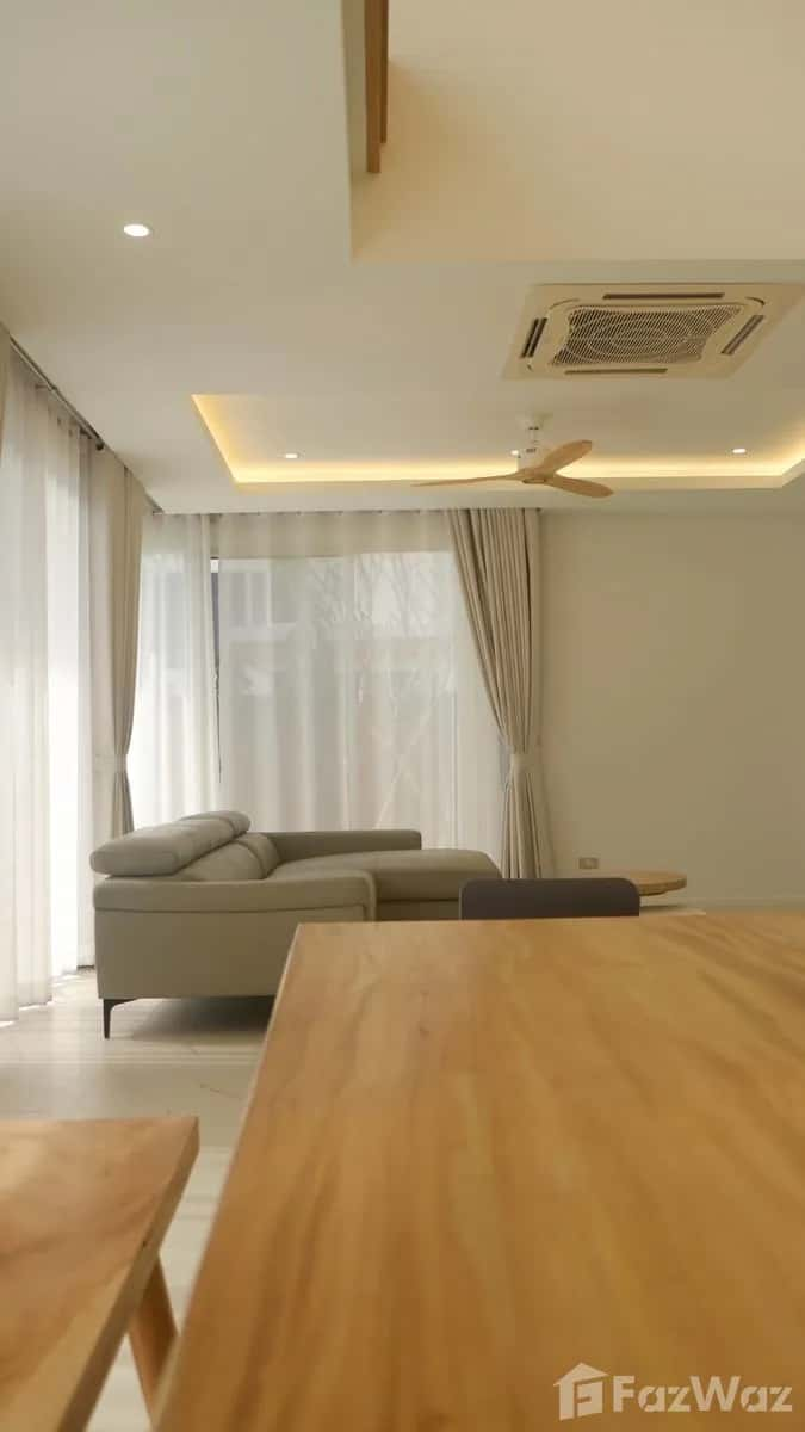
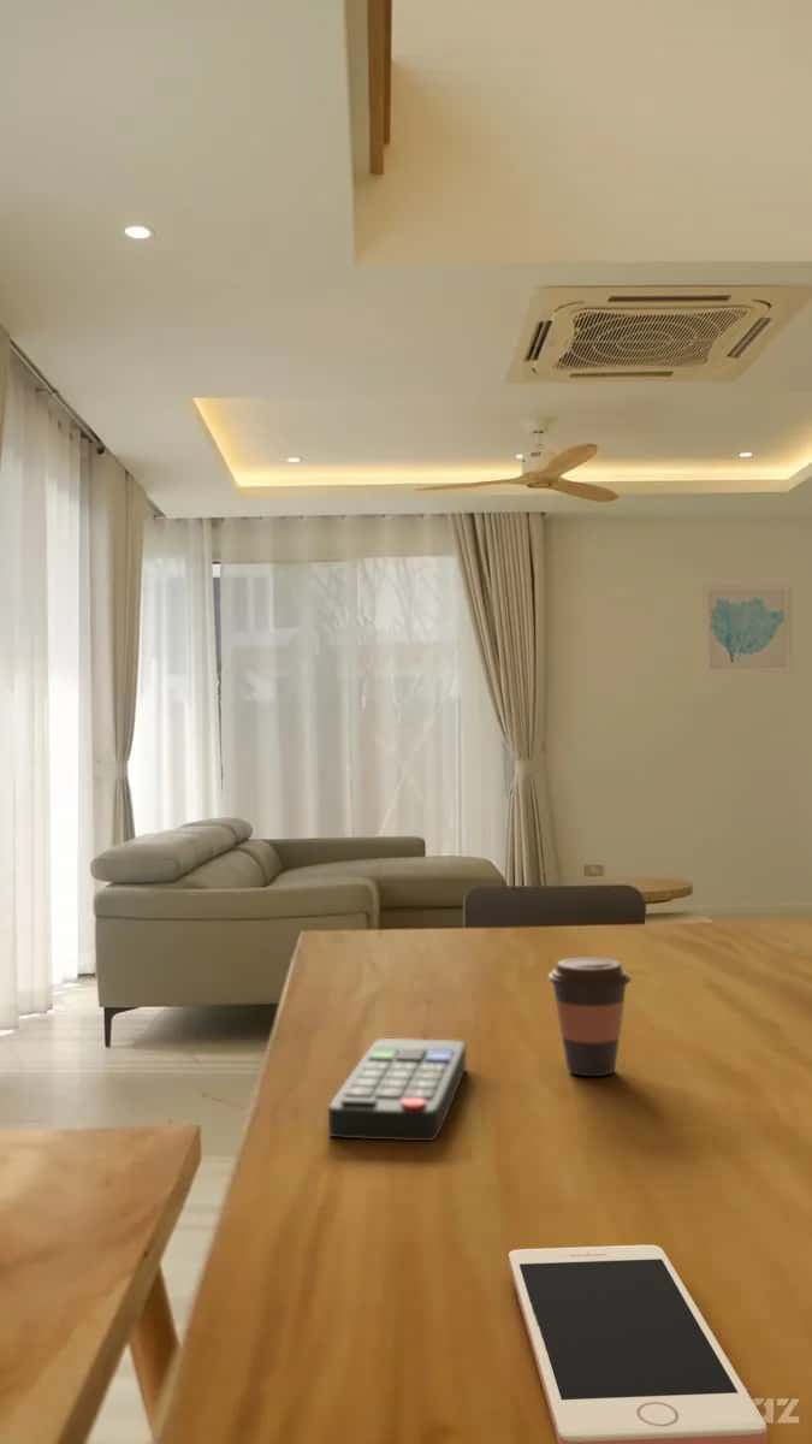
+ cell phone [508,1244,769,1444]
+ coffee cup [546,957,633,1077]
+ remote control [327,1037,467,1142]
+ wall art [700,584,794,676]
